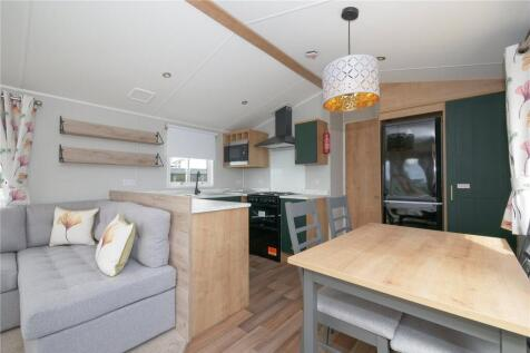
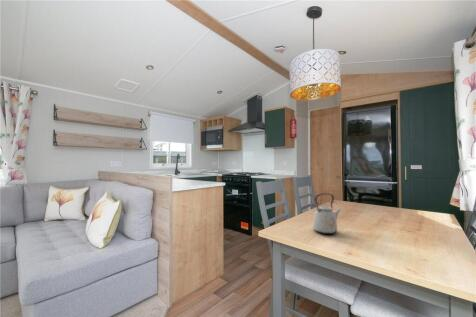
+ kettle [312,192,342,235]
